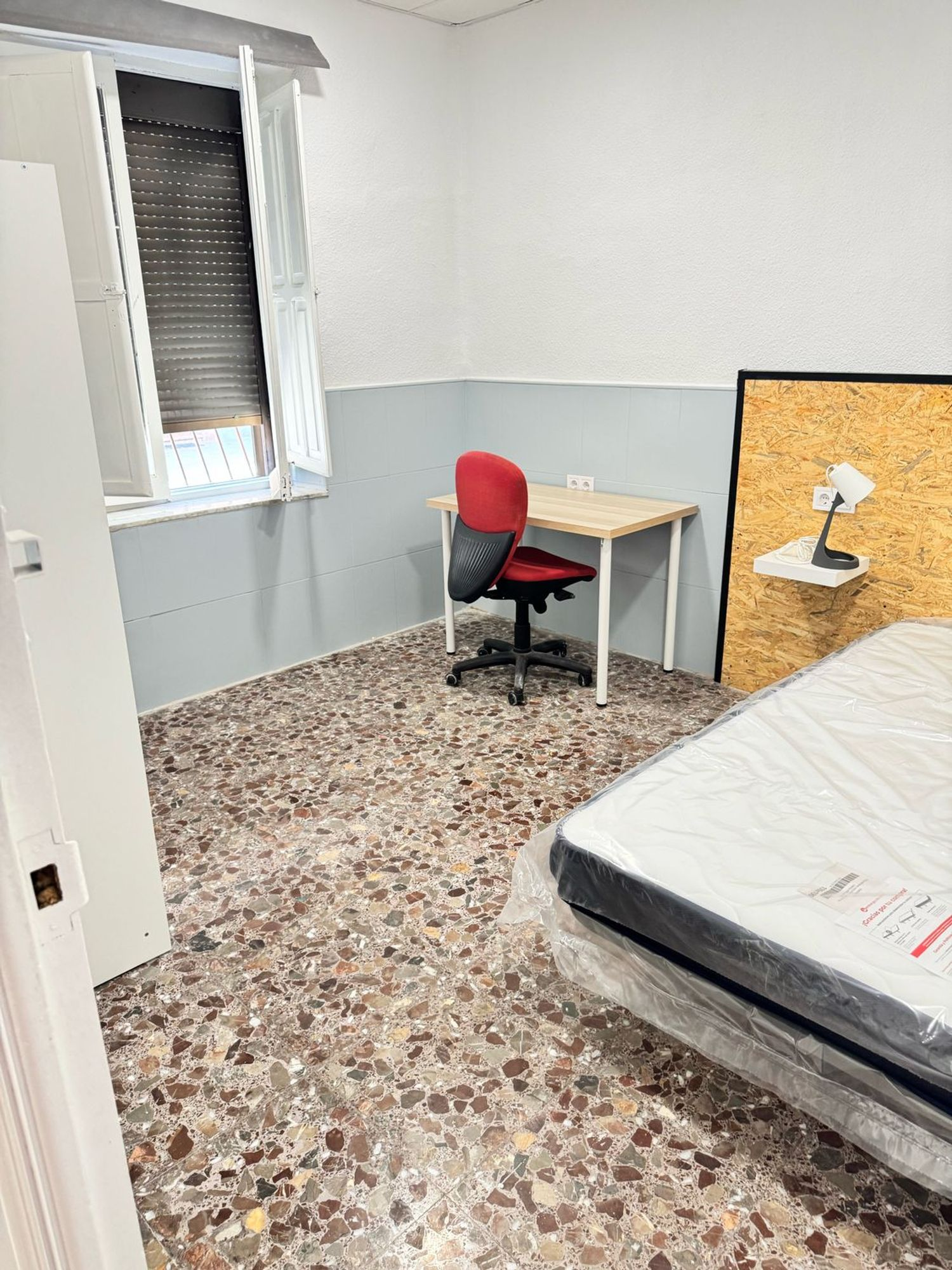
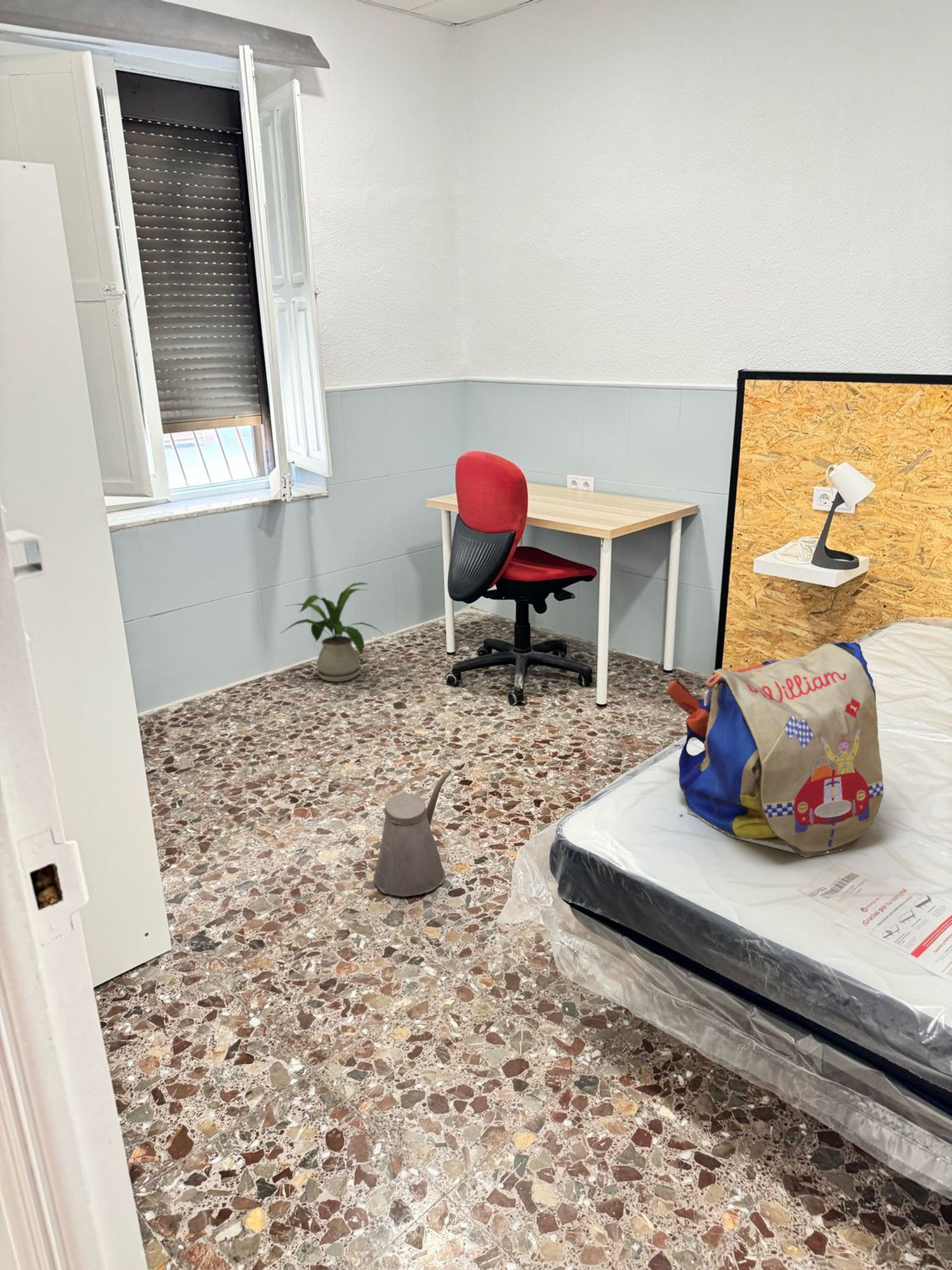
+ watering can [373,768,452,897]
+ house plant [279,582,389,683]
+ backpack [666,641,884,858]
